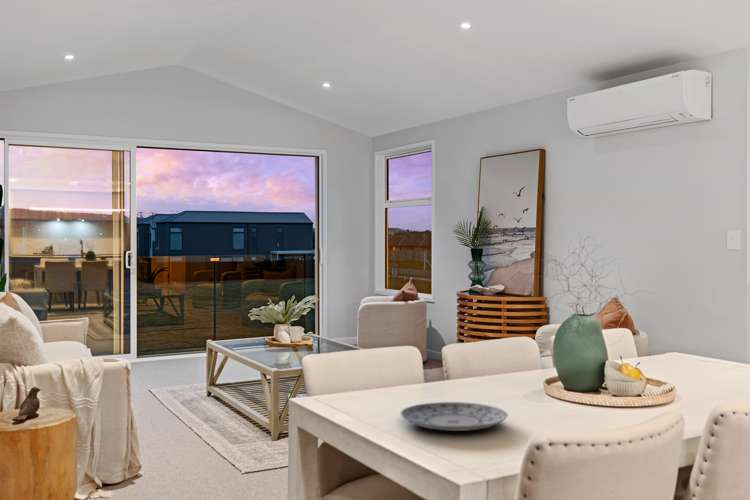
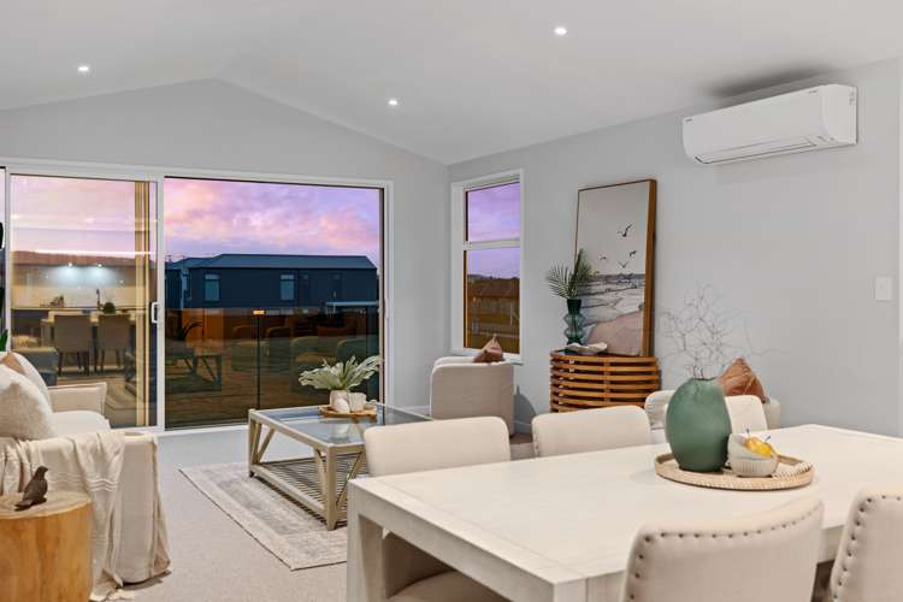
- plate [399,401,509,432]
